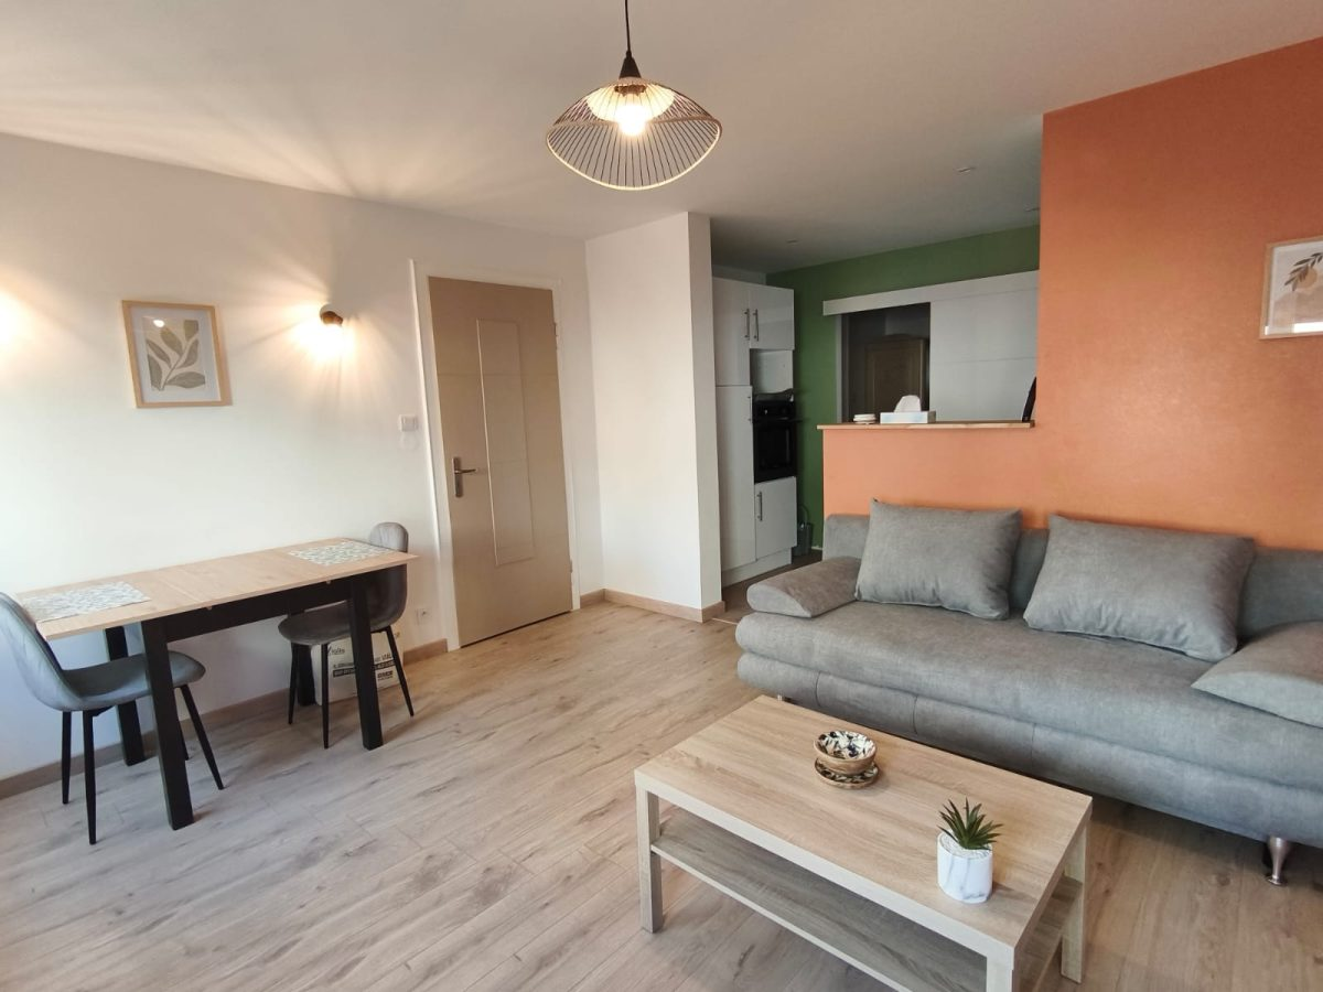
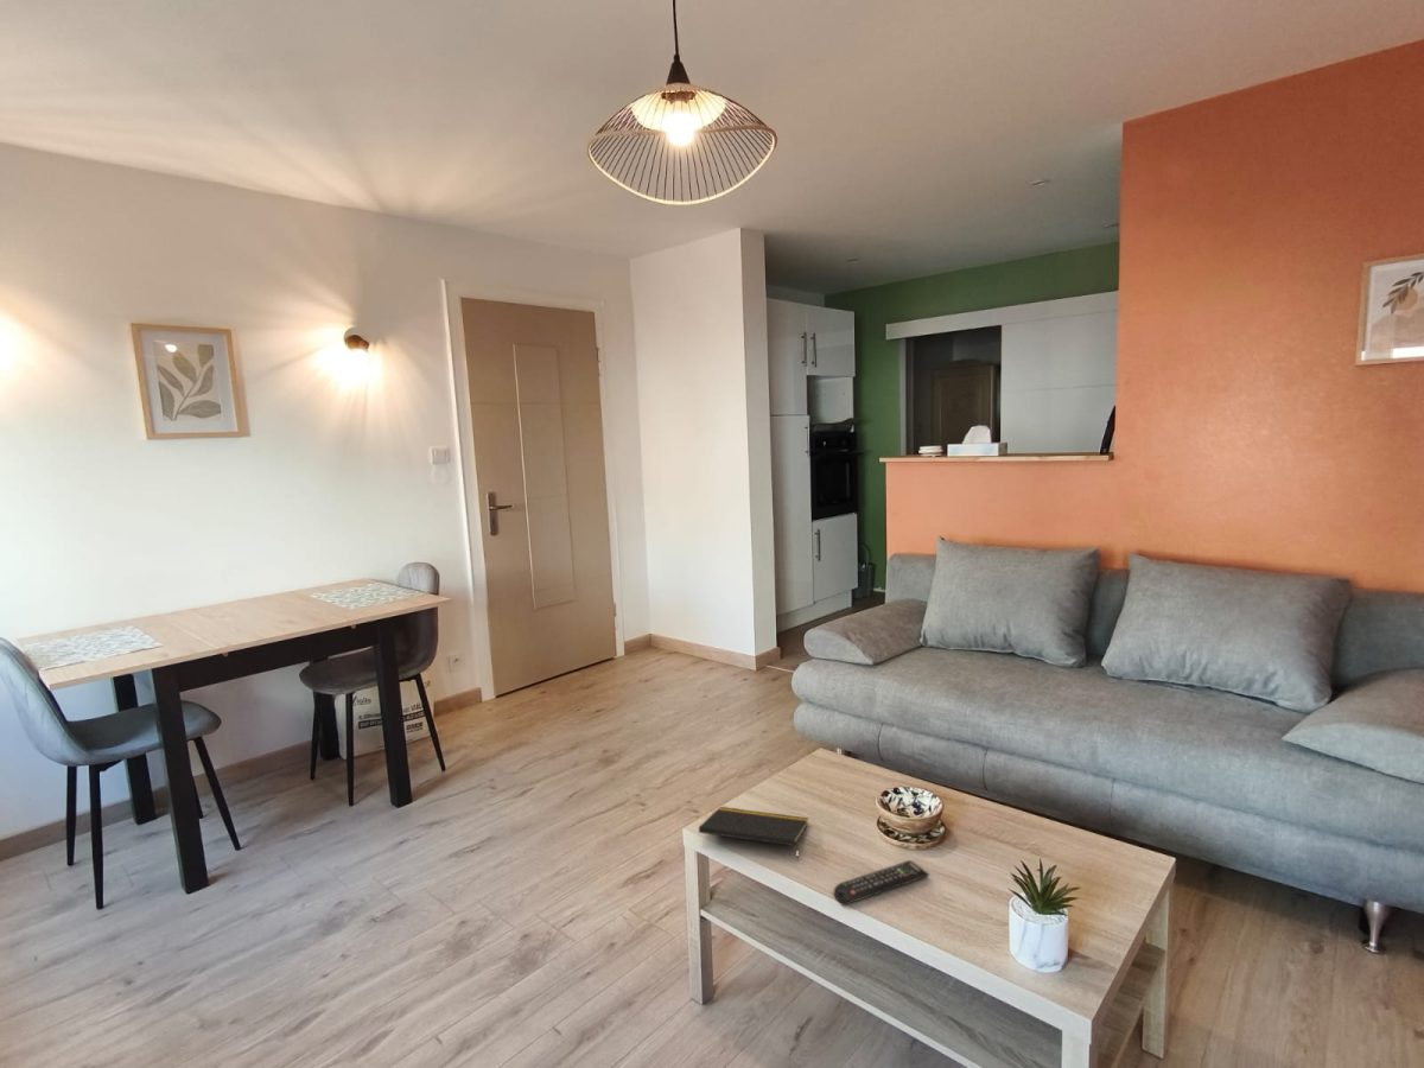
+ notepad [698,806,809,860]
+ remote control [833,859,930,907]
